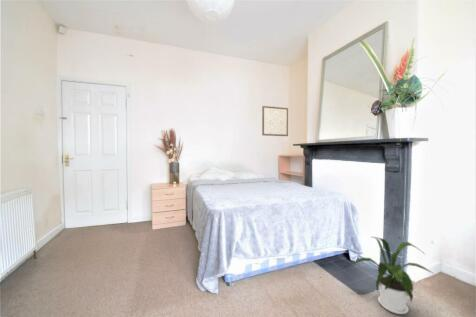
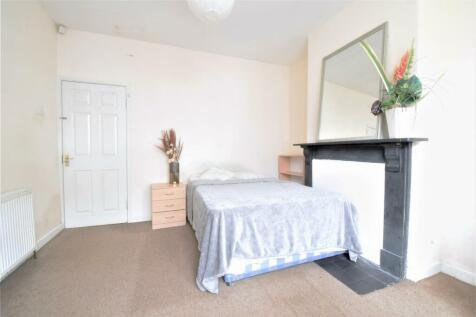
- wall art [261,105,289,137]
- house plant [350,236,435,315]
